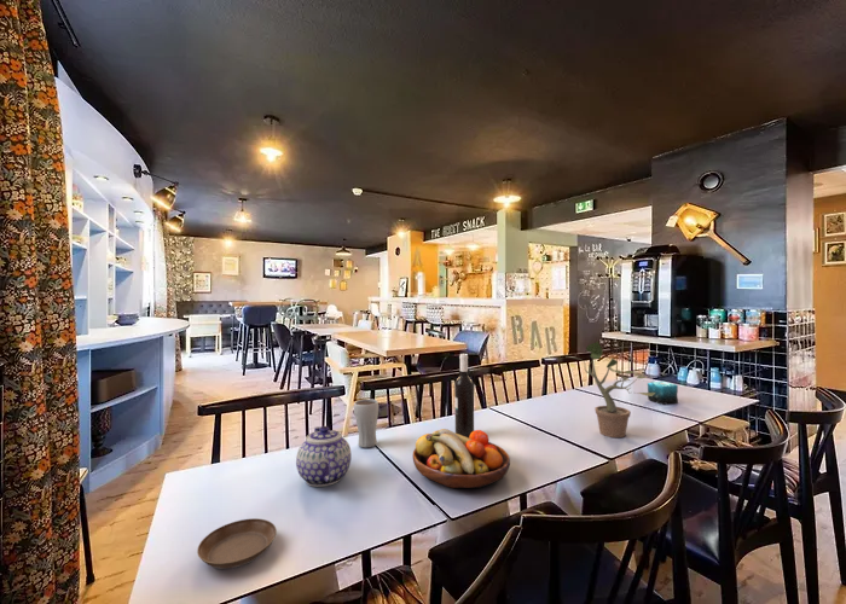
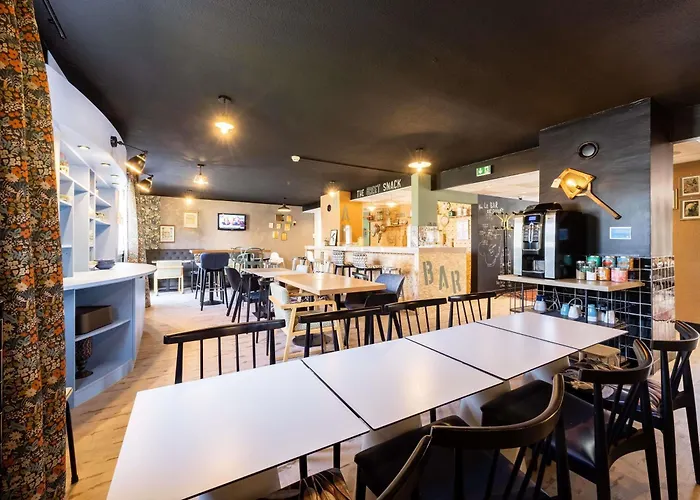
- potted plant [567,341,655,439]
- wine bottle [453,353,475,437]
- drinking glass [353,397,379,448]
- candle [647,377,679,406]
- saucer [196,517,278,570]
- fruit bowl [412,428,511,489]
- teapot [295,425,353,488]
